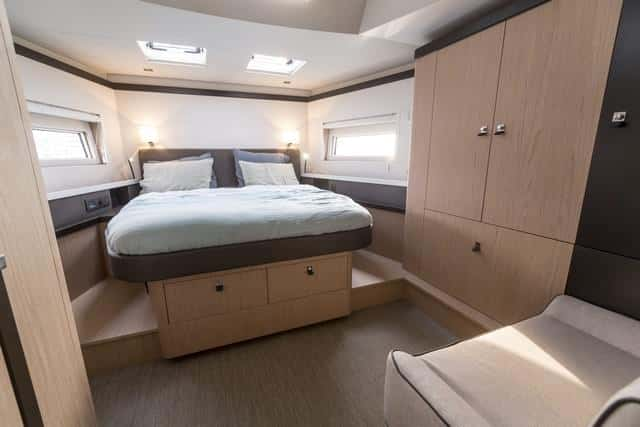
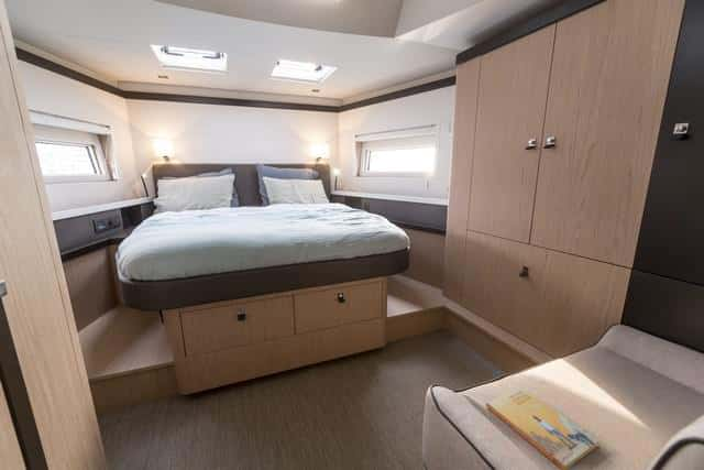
+ book [485,385,601,470]
